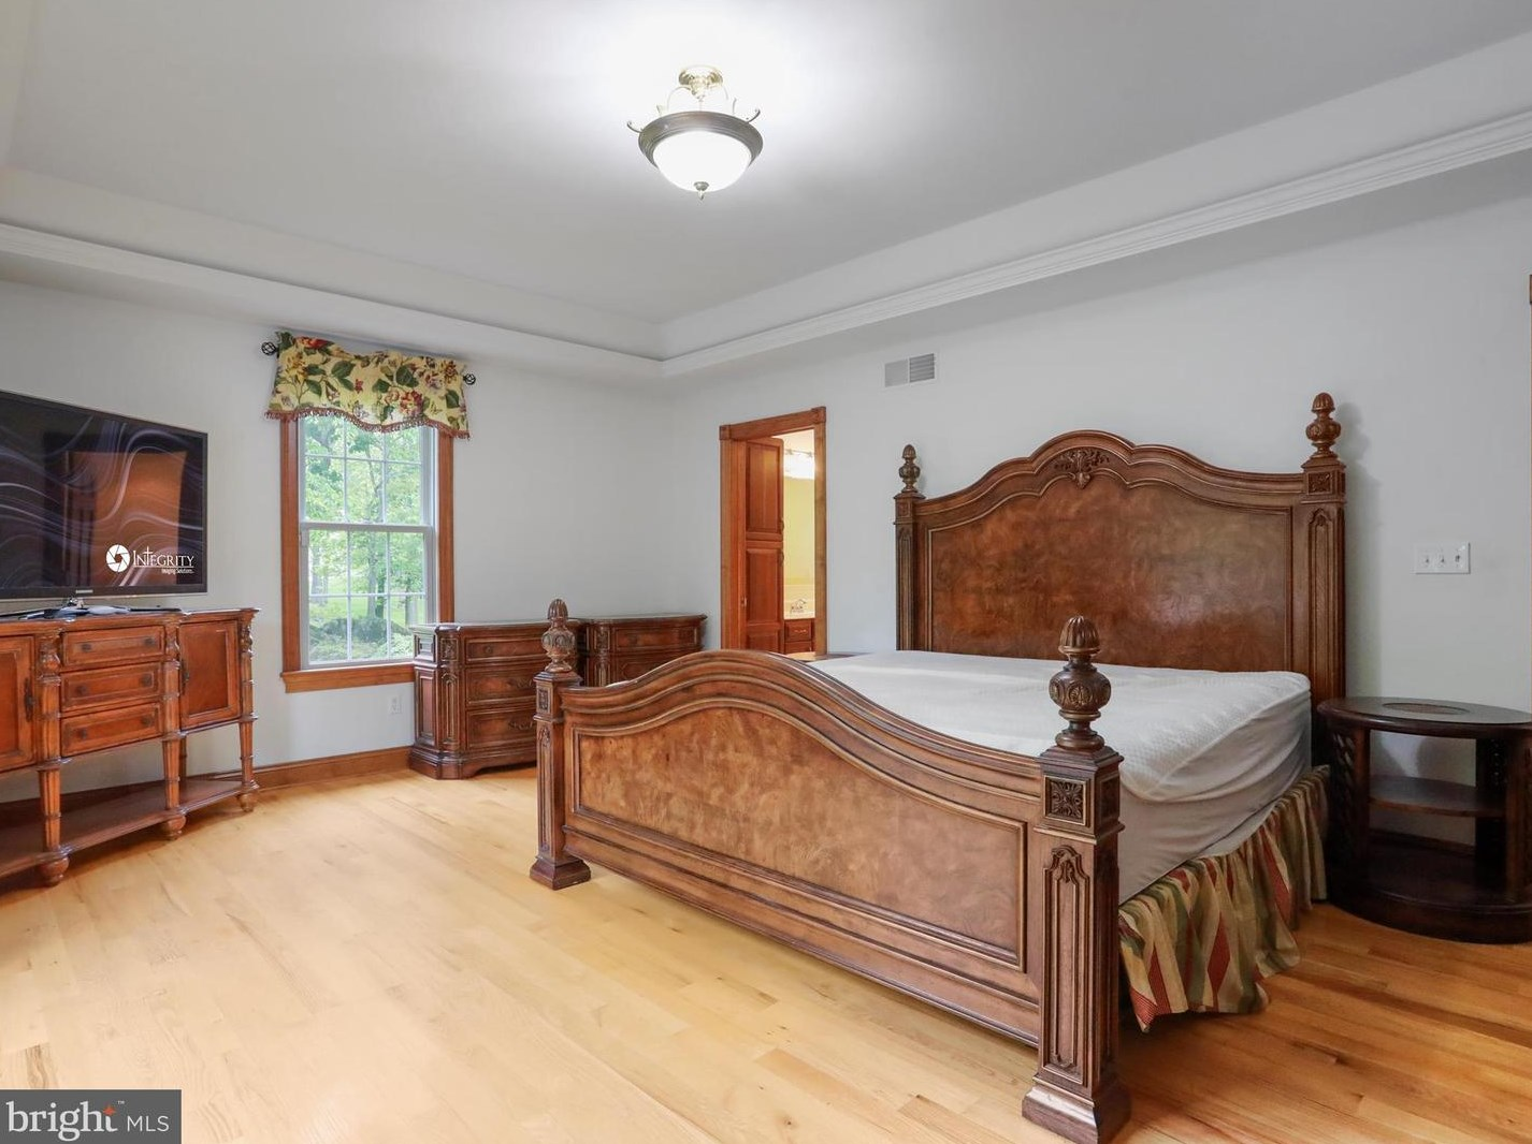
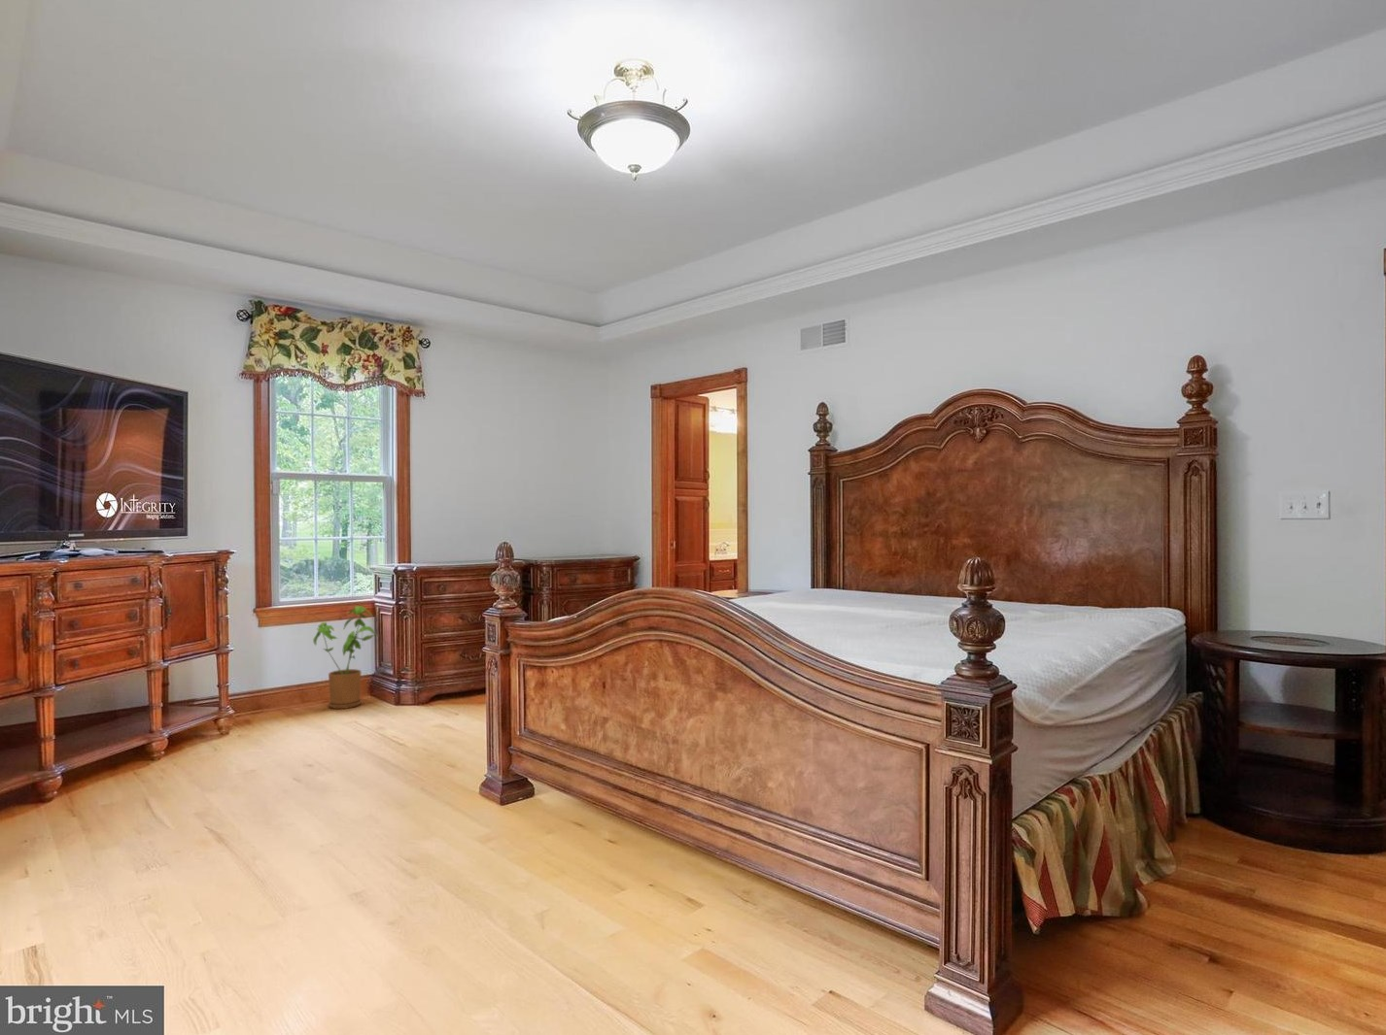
+ house plant [312,604,378,710]
